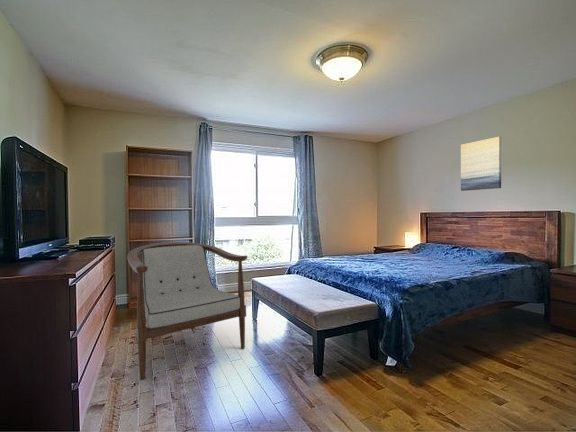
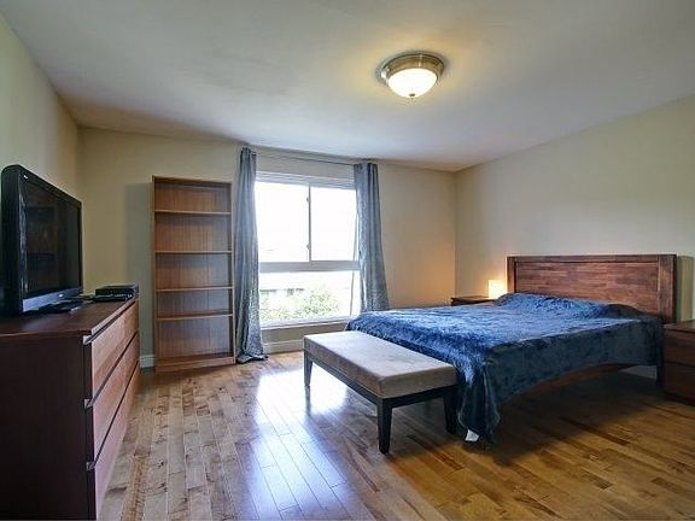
- armchair [127,241,248,381]
- wall art [460,136,502,192]
